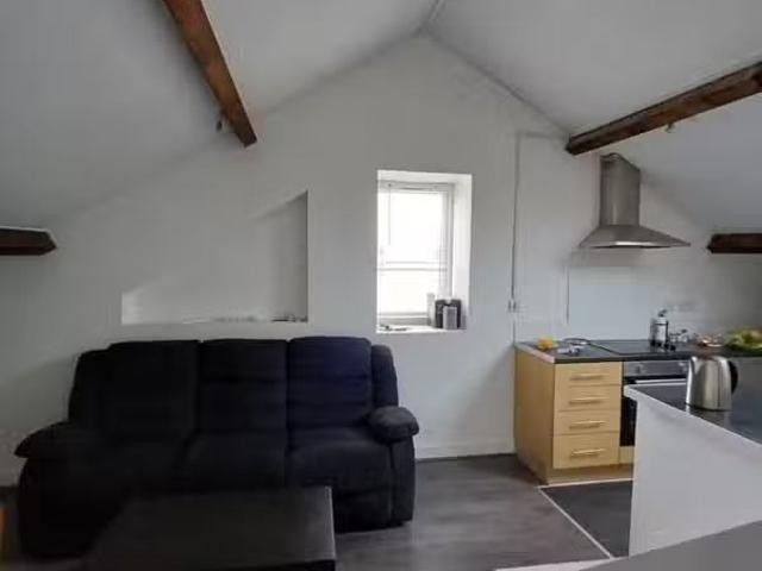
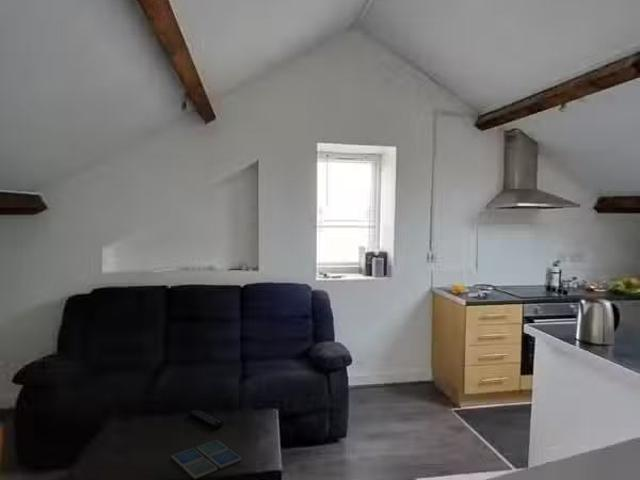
+ drink coaster [171,439,242,480]
+ remote control [188,409,224,430]
